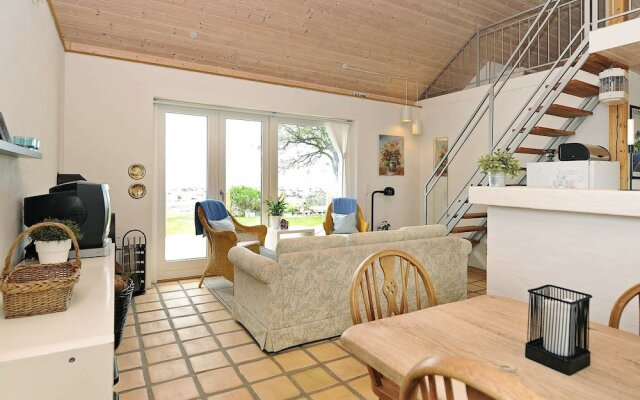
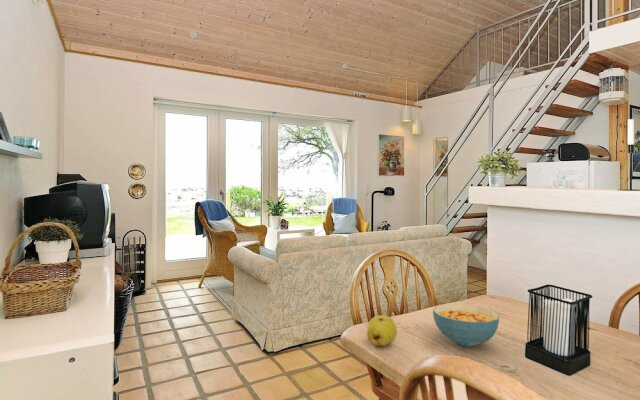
+ fruit [366,314,398,347]
+ cereal bowl [432,303,501,348]
